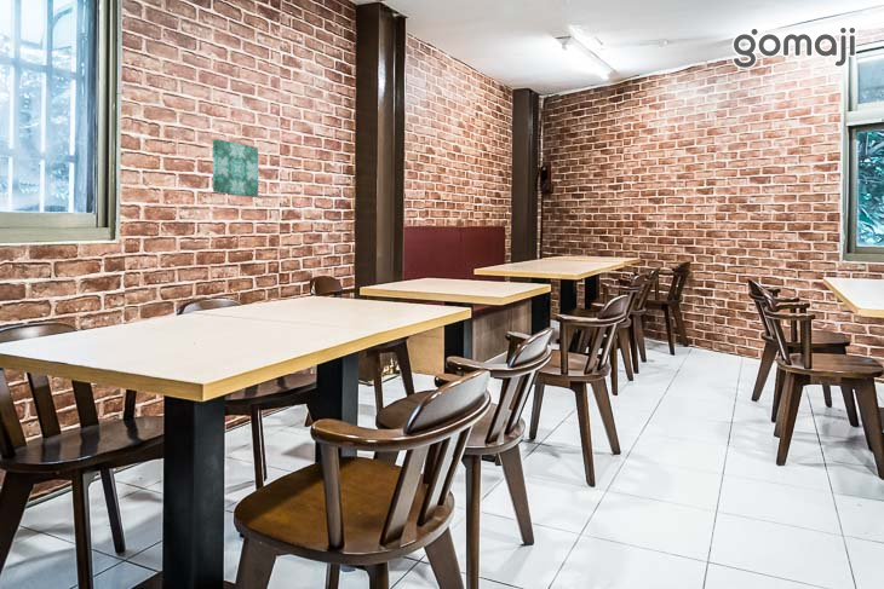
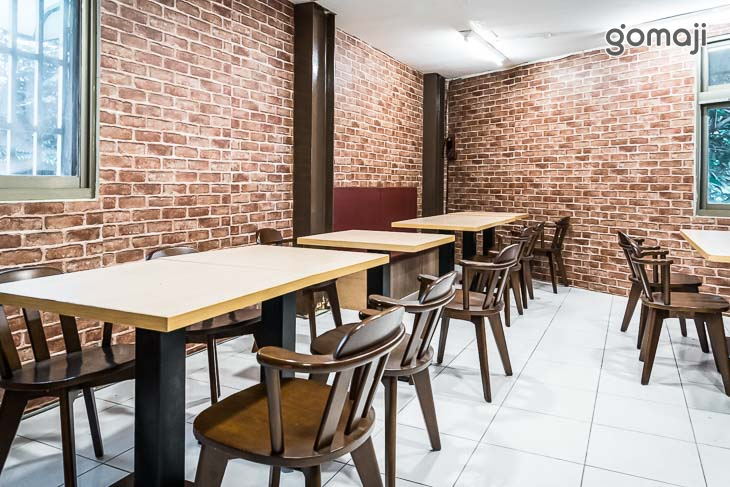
- wall art [212,138,259,198]
